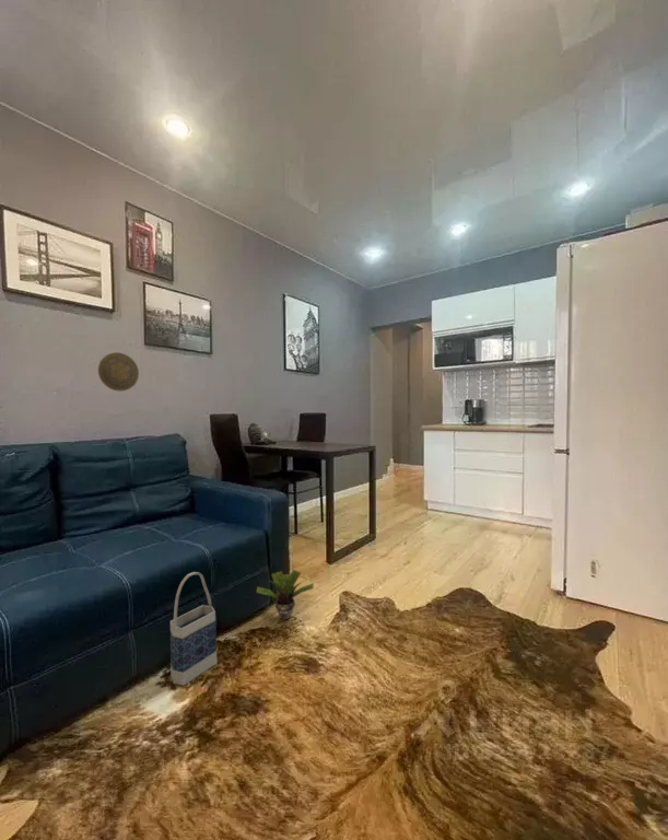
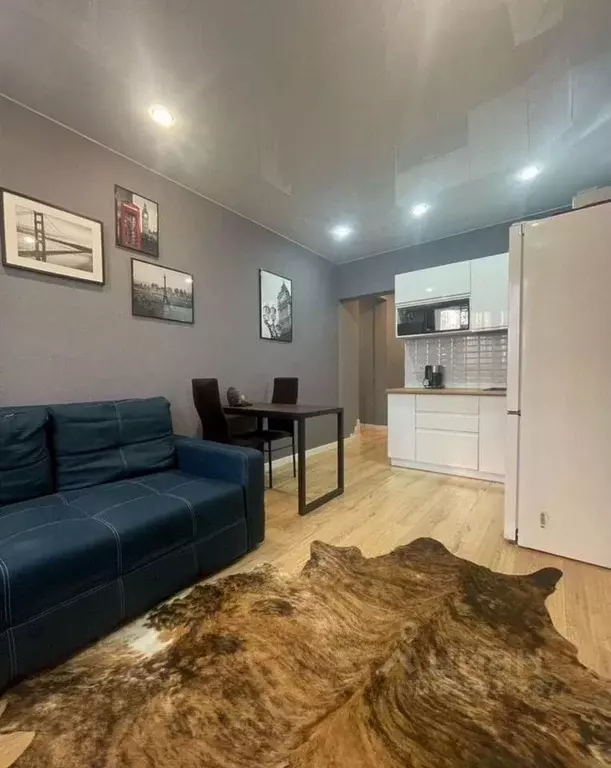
- potted plant [256,569,315,621]
- bag [169,571,218,687]
- decorative plate [97,351,140,393]
